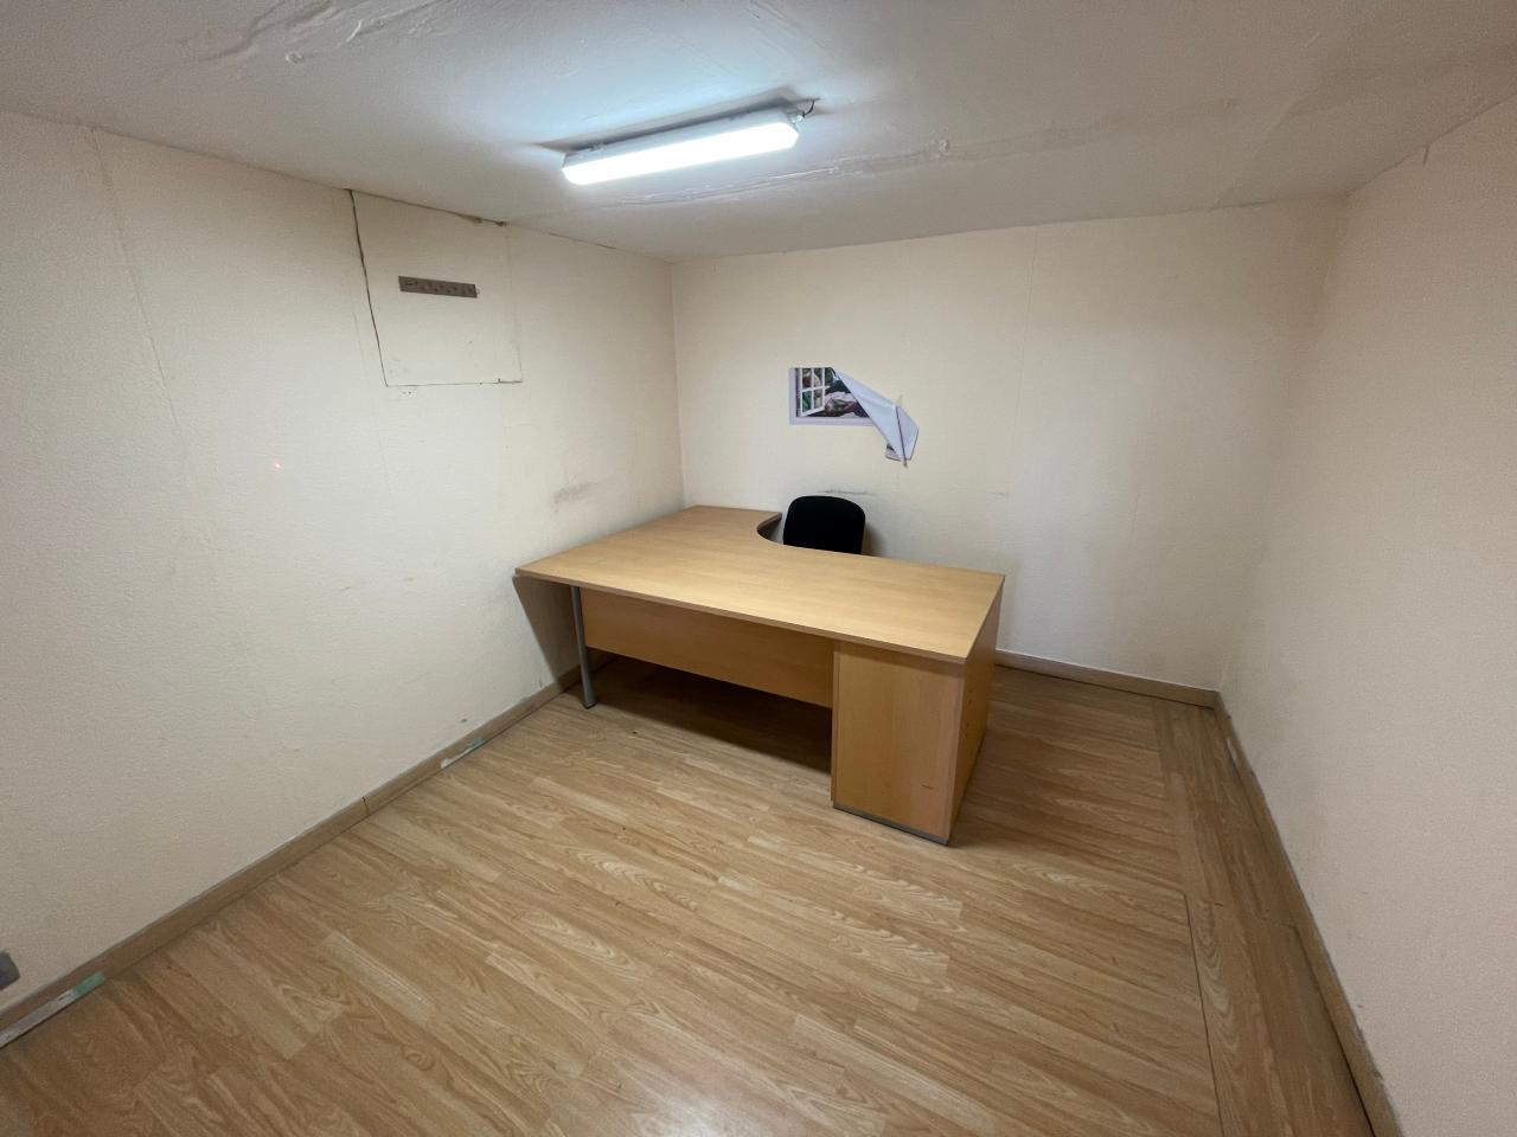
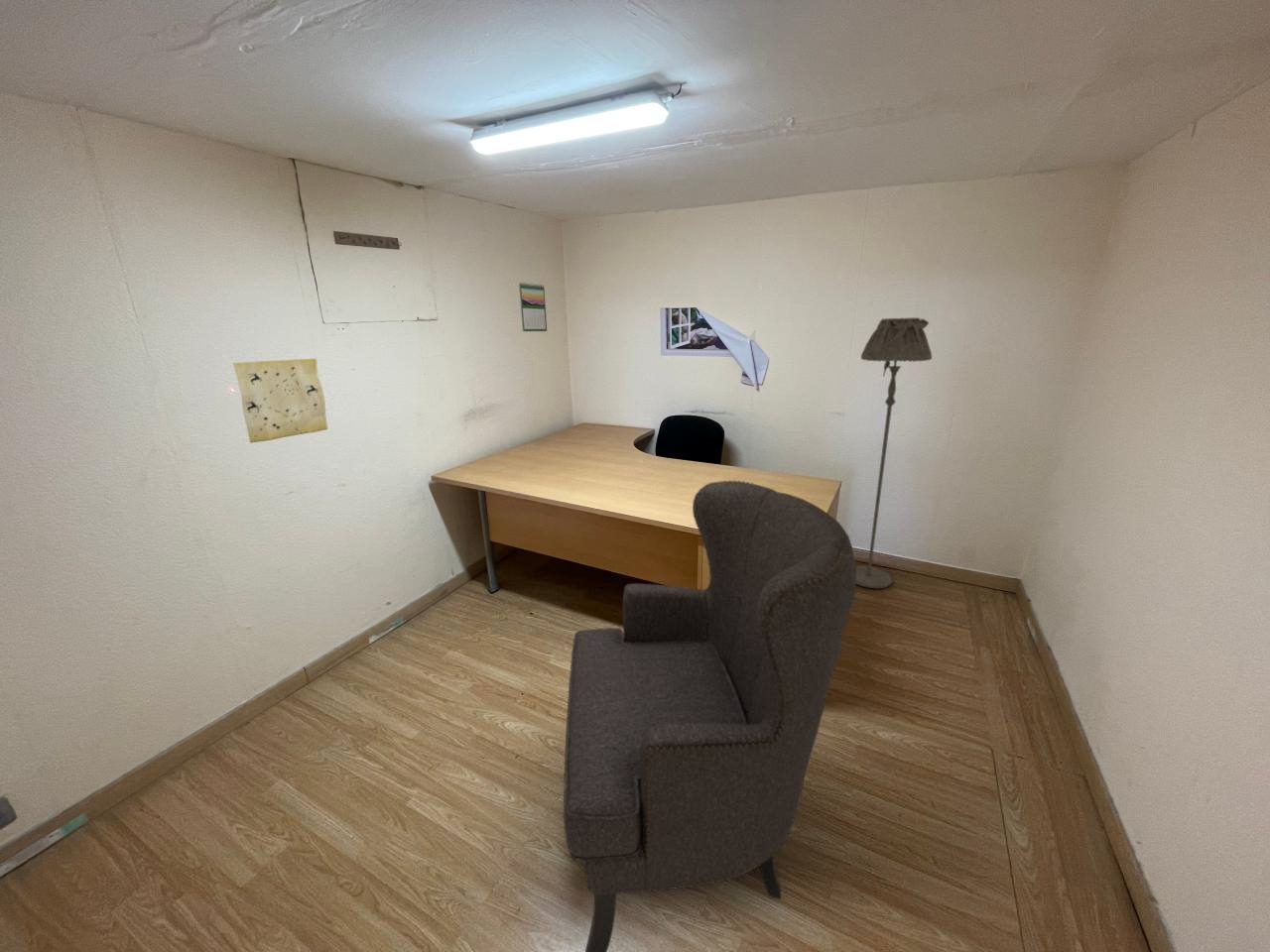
+ floor lamp [855,316,933,589]
+ calendar [518,282,548,332]
+ chair [563,480,857,952]
+ map [232,358,328,444]
